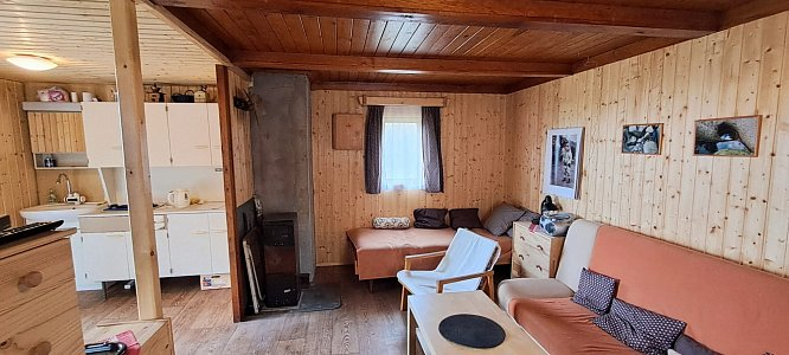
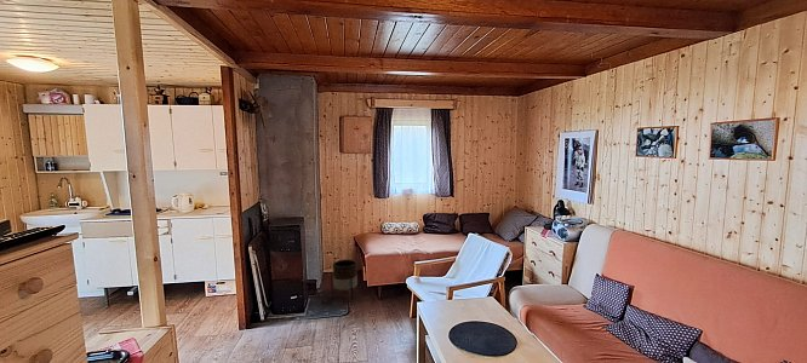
+ planter [330,259,359,304]
